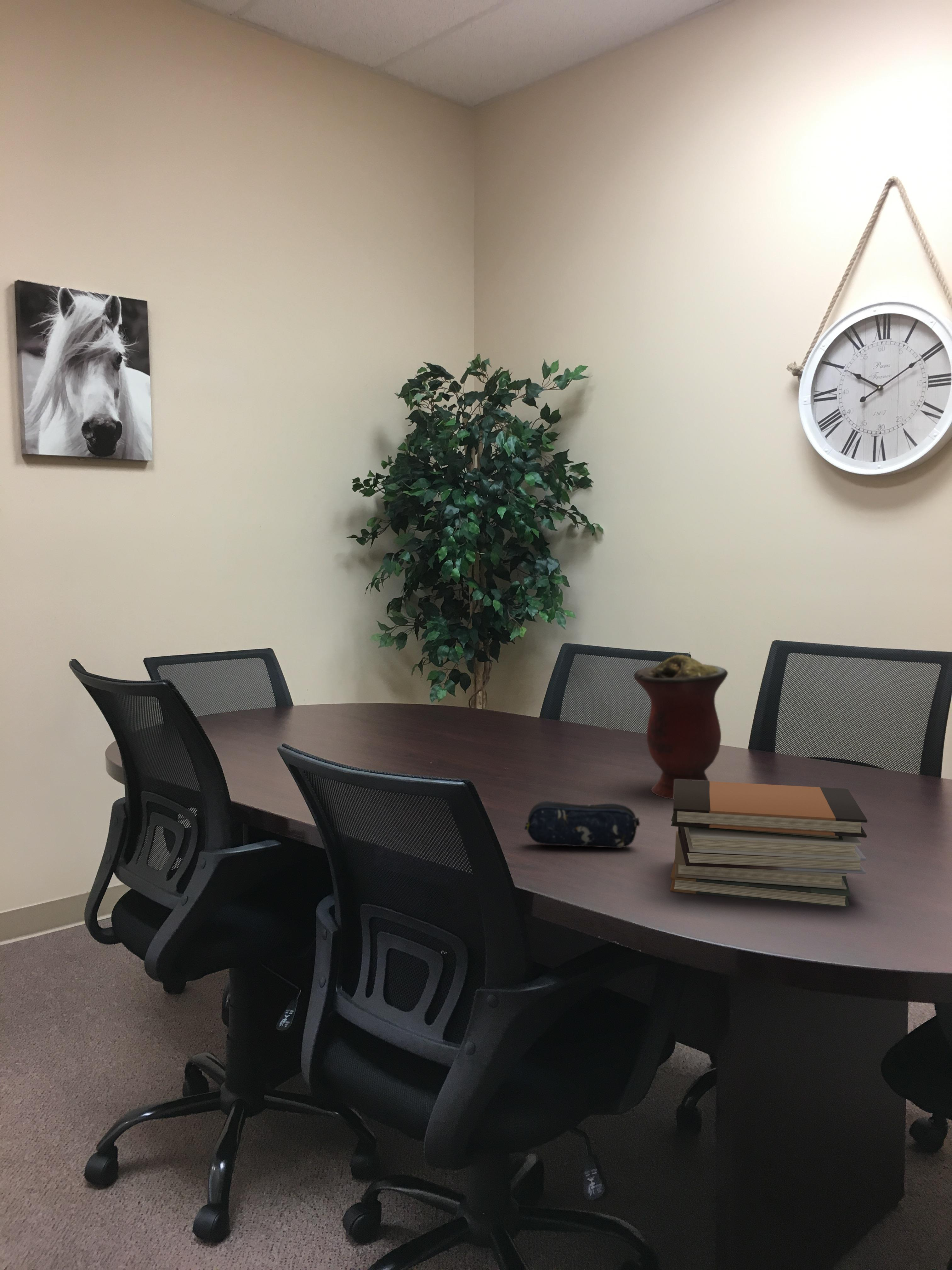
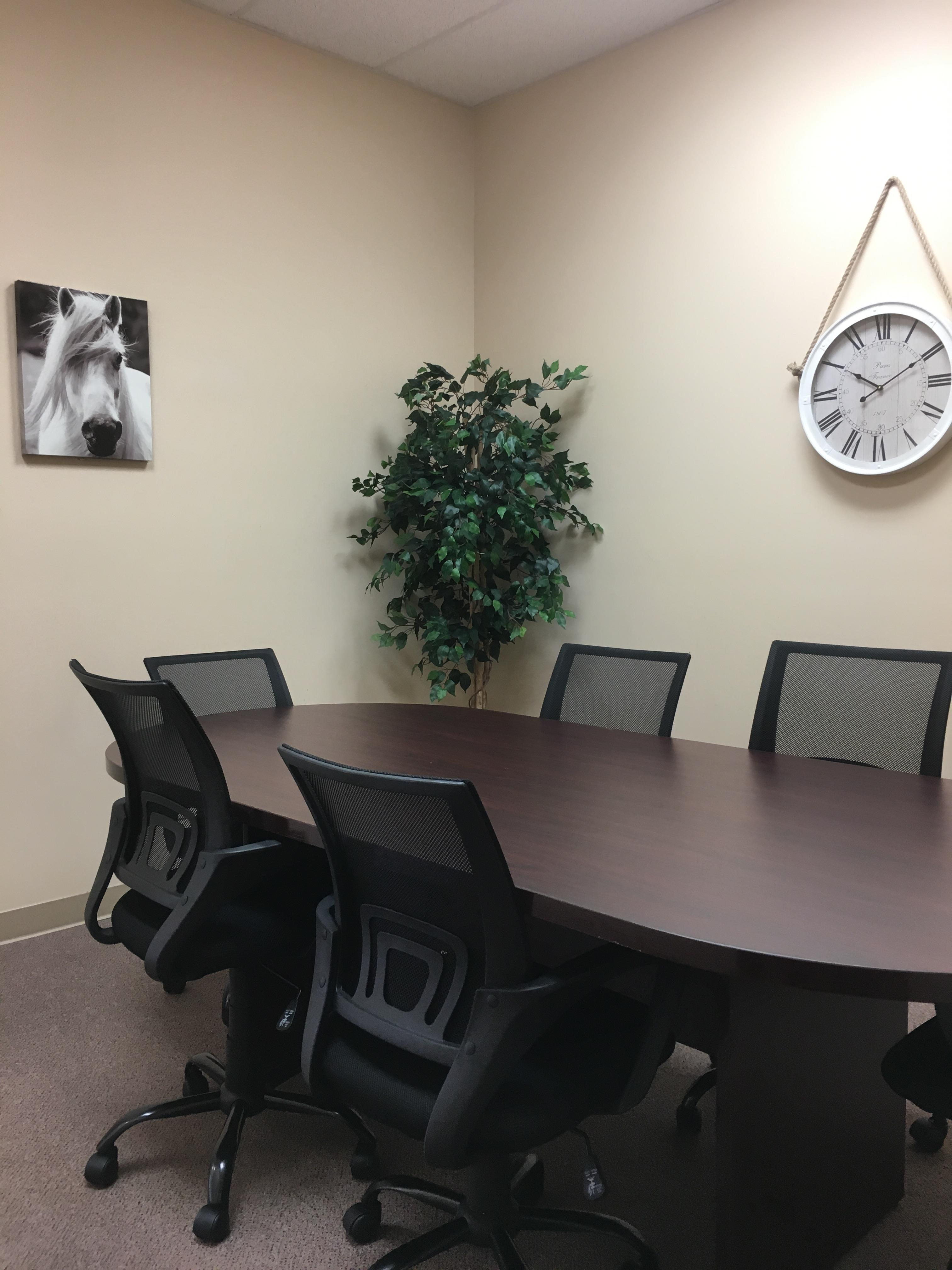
- vase [633,655,728,800]
- pencil case [524,801,640,848]
- book stack [670,780,868,907]
